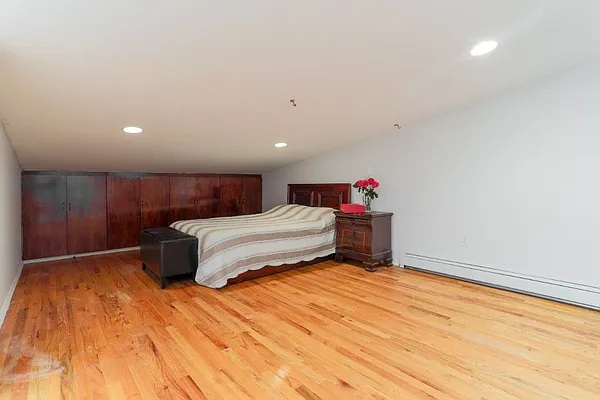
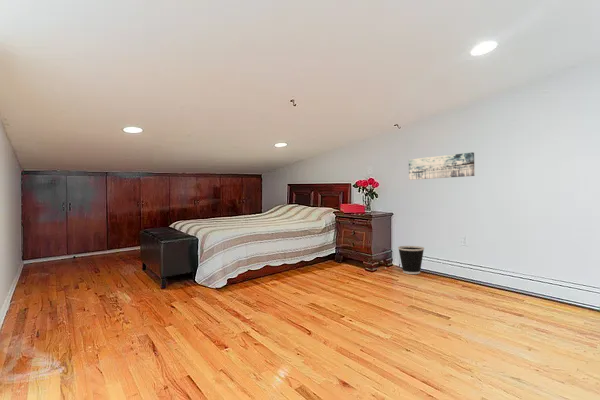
+ wastebasket [397,245,425,275]
+ wall art [408,151,476,181]
